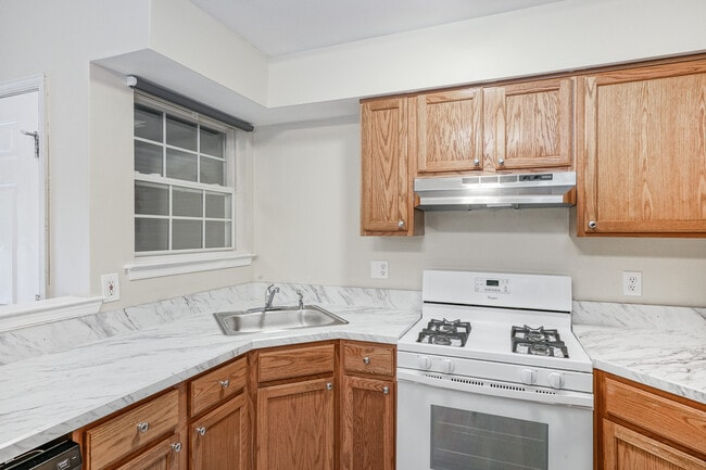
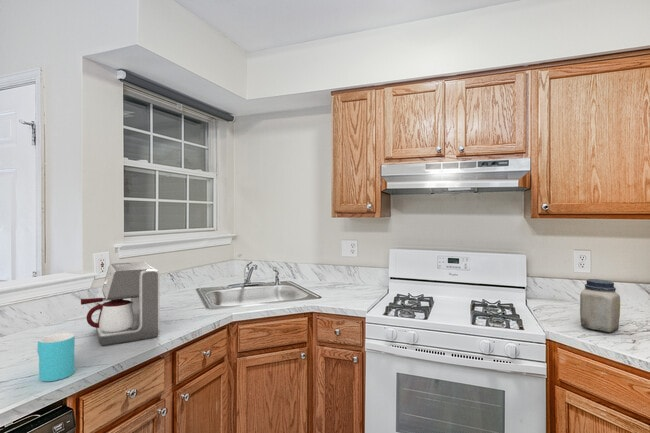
+ cup [37,332,76,382]
+ jar [579,278,621,333]
+ coffee maker [80,261,161,346]
